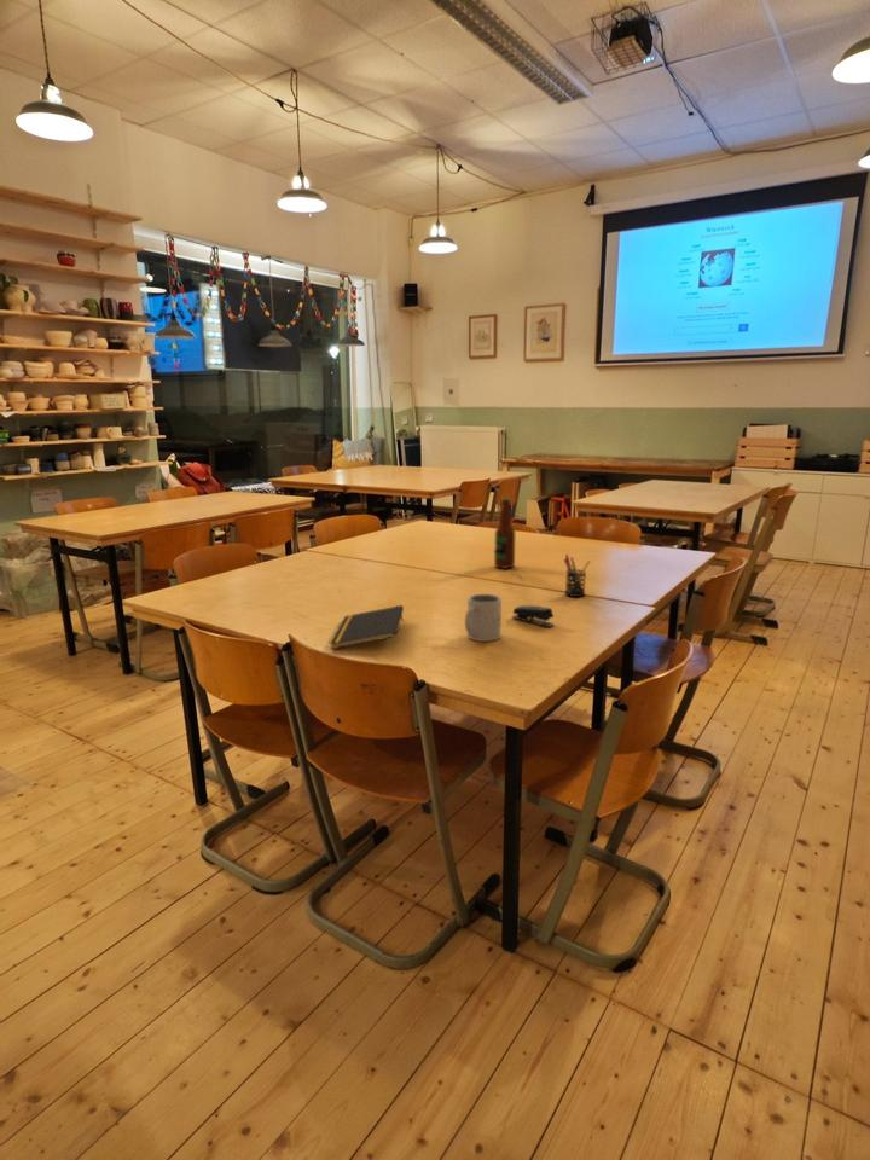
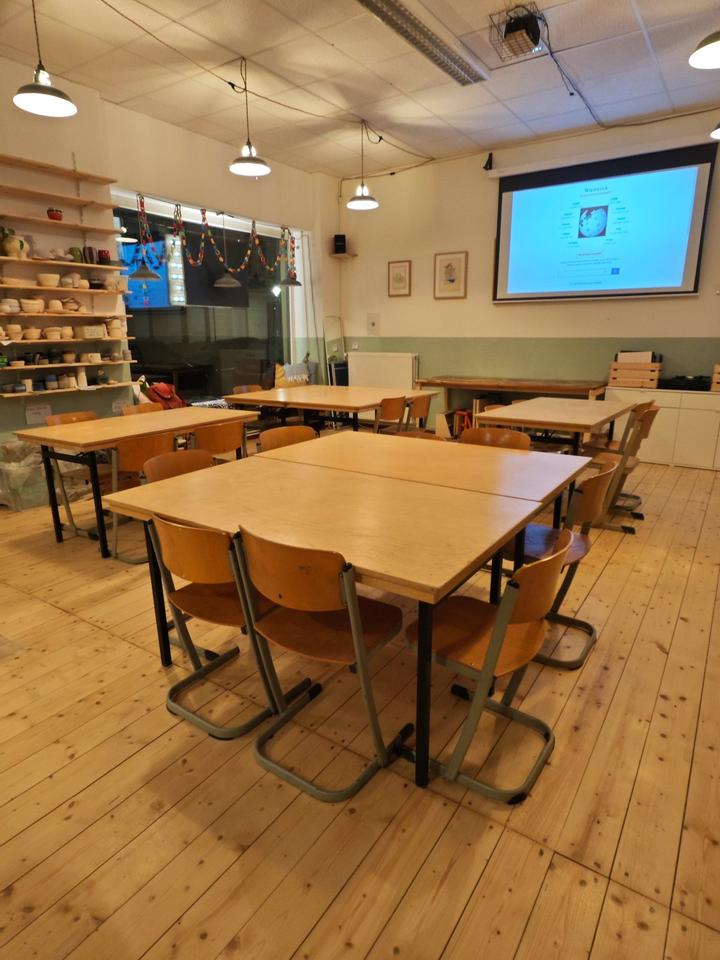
- mug [464,593,503,643]
- stapler [511,604,555,628]
- notepad [329,604,405,650]
- pen holder [563,553,592,598]
- bottle [493,497,517,570]
